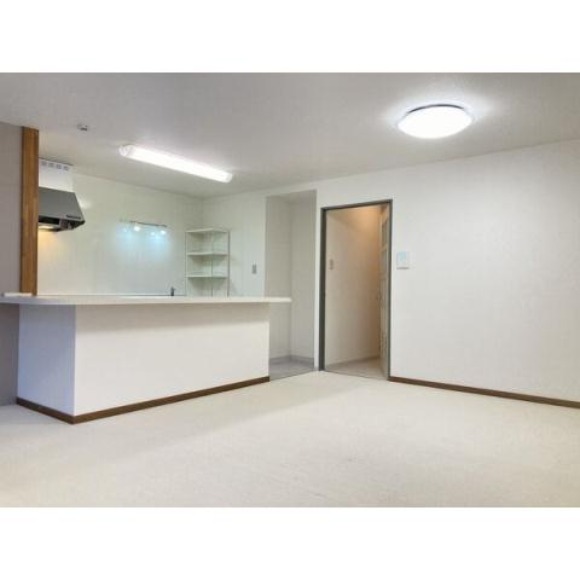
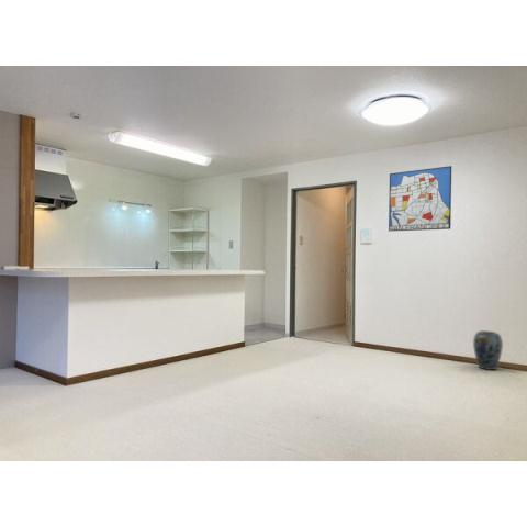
+ wall art [388,165,452,233]
+ vase [472,329,504,371]
